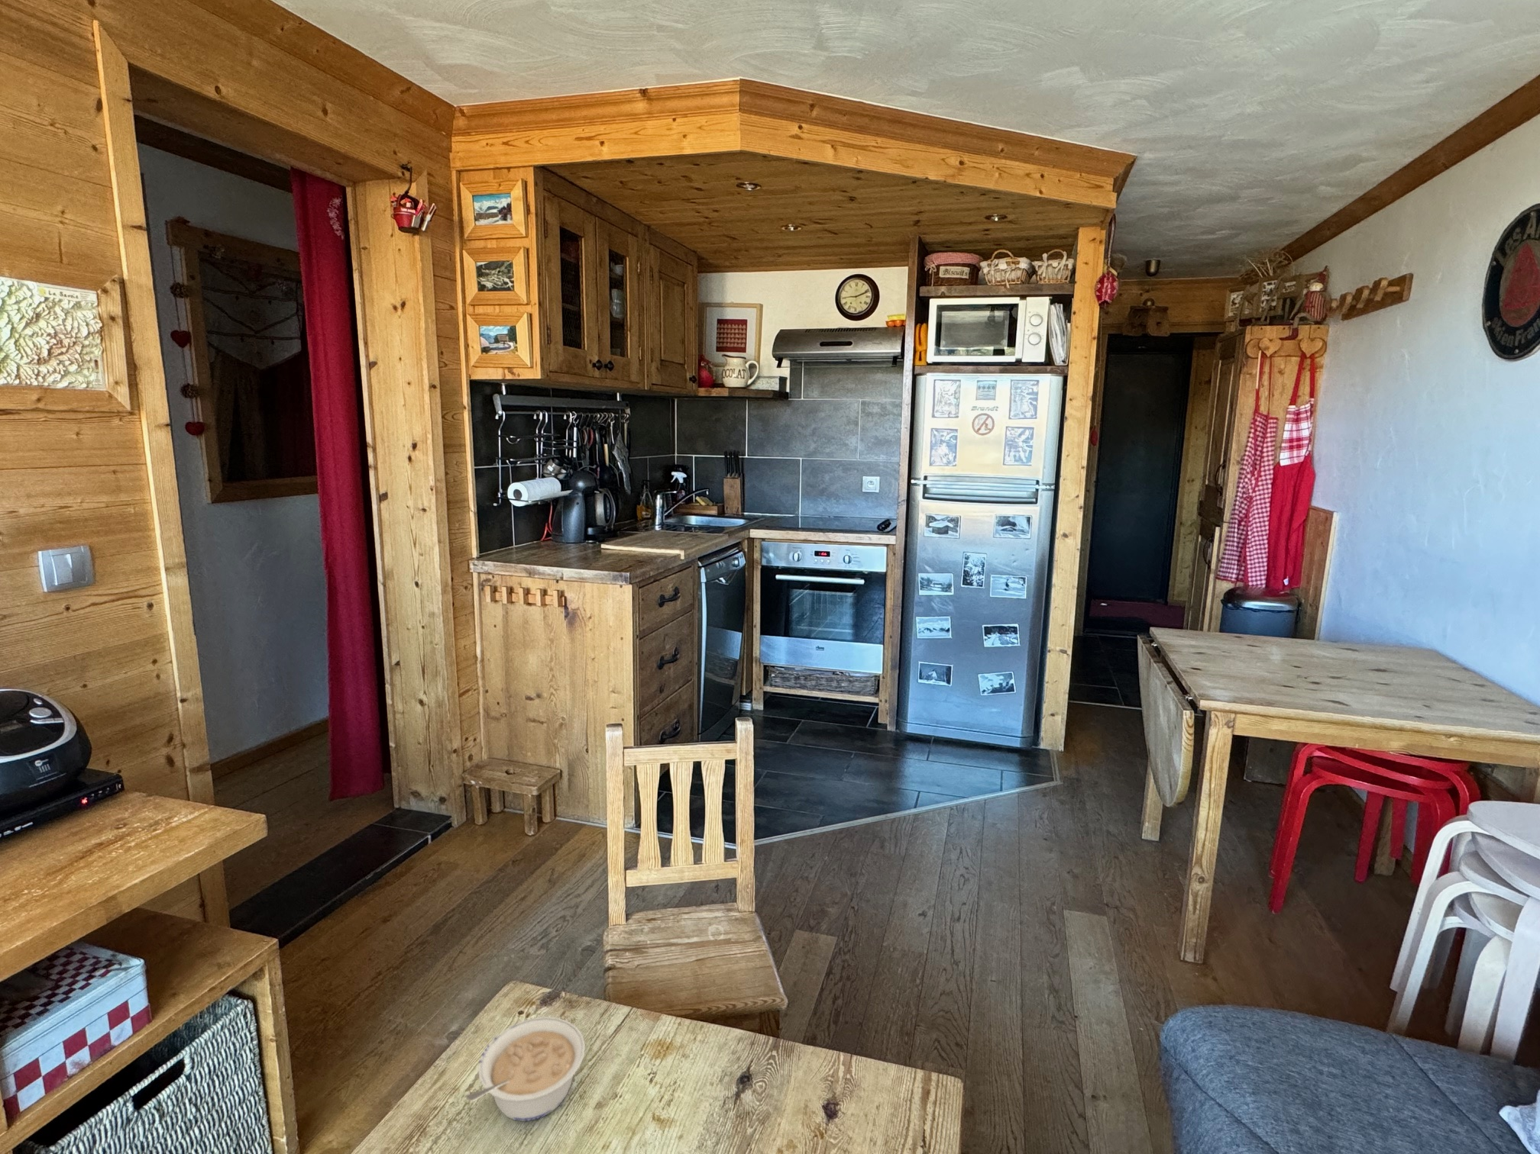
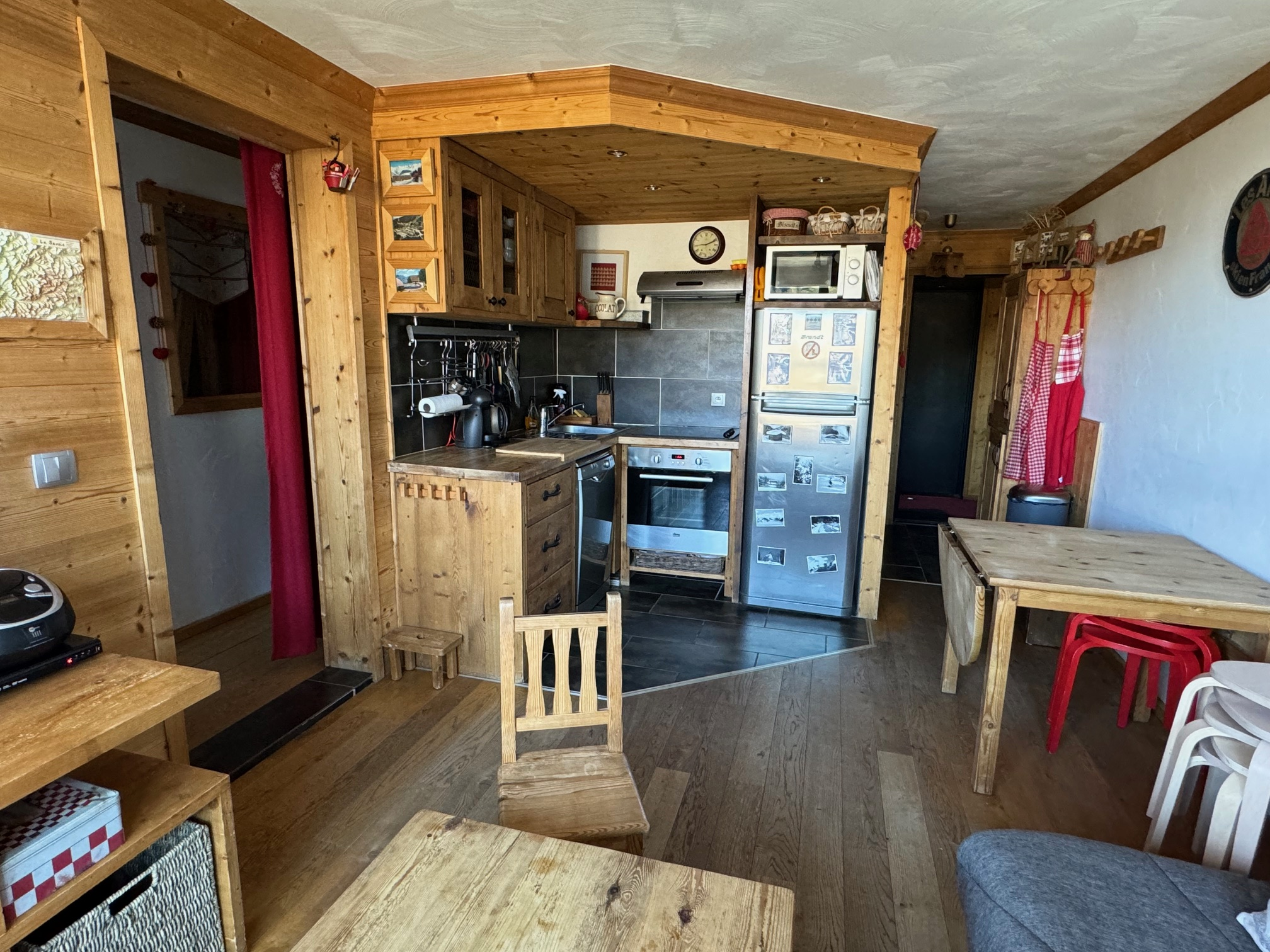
- legume [464,1016,586,1122]
